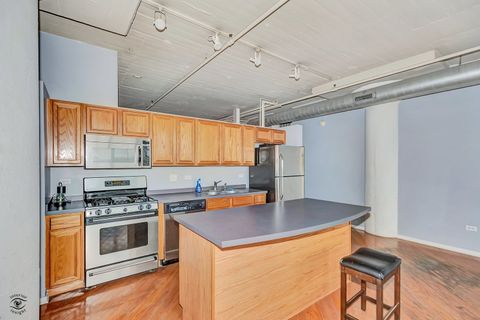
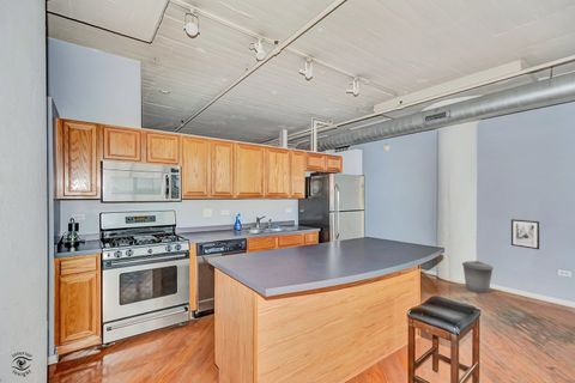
+ trash can [461,260,495,294]
+ wall art [510,218,540,250]
